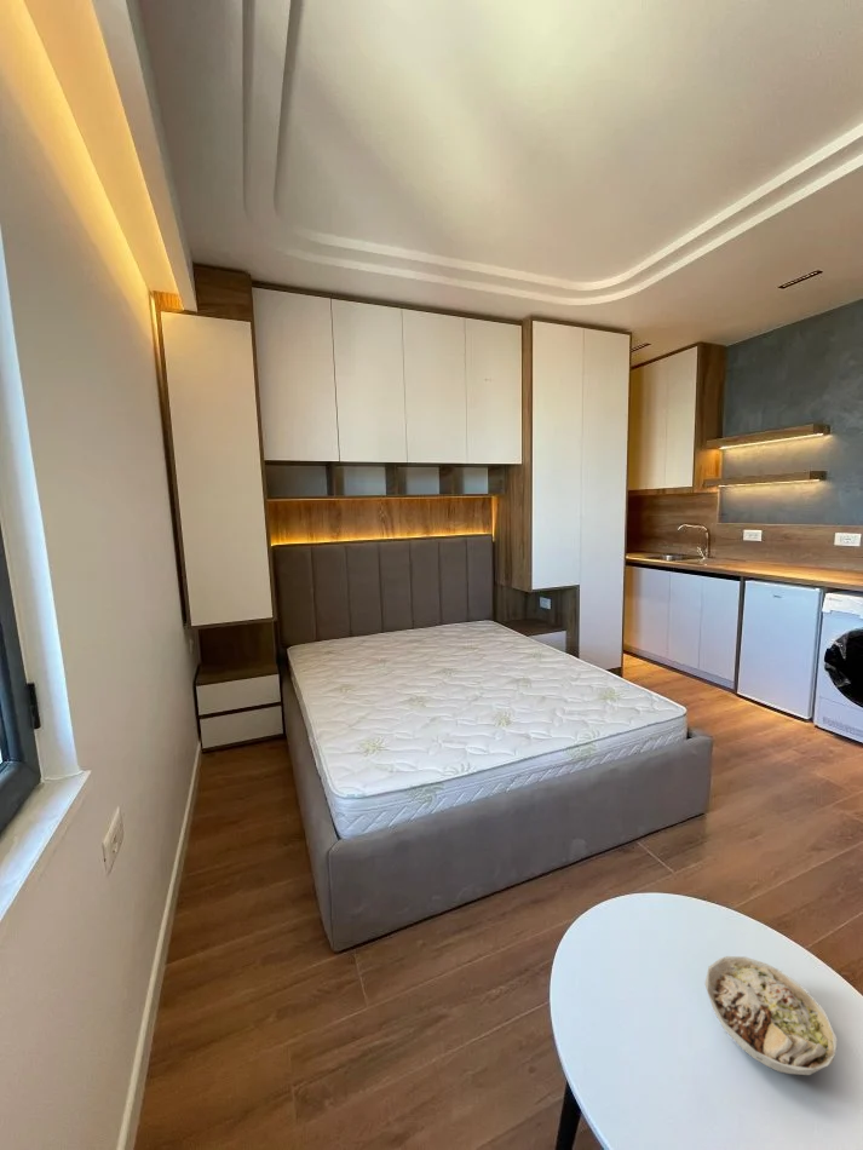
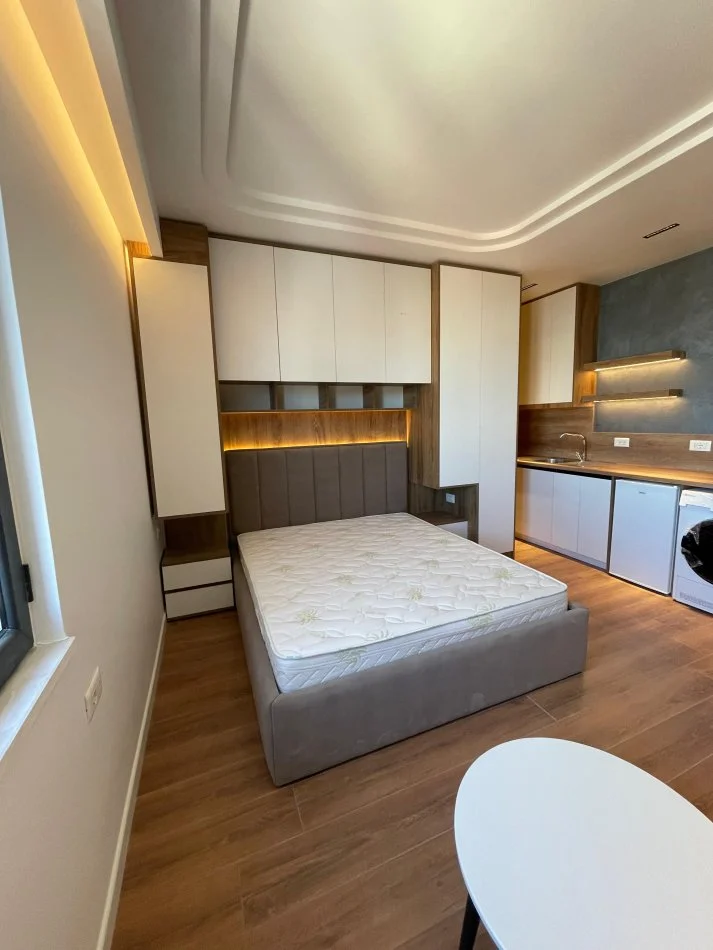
- bowl [704,955,839,1076]
